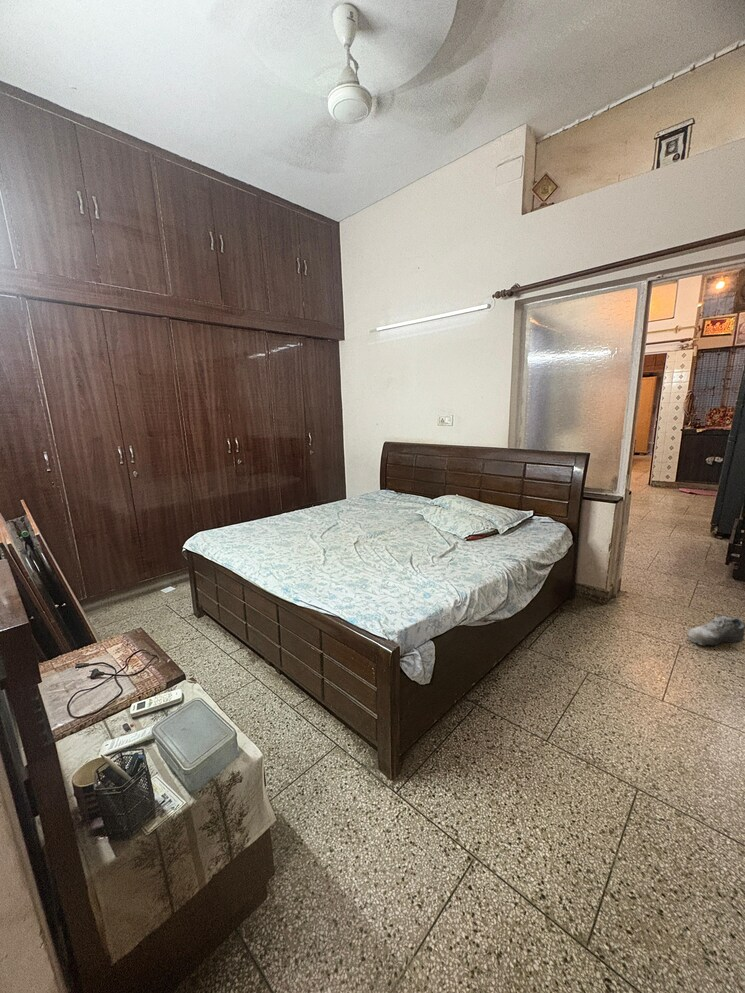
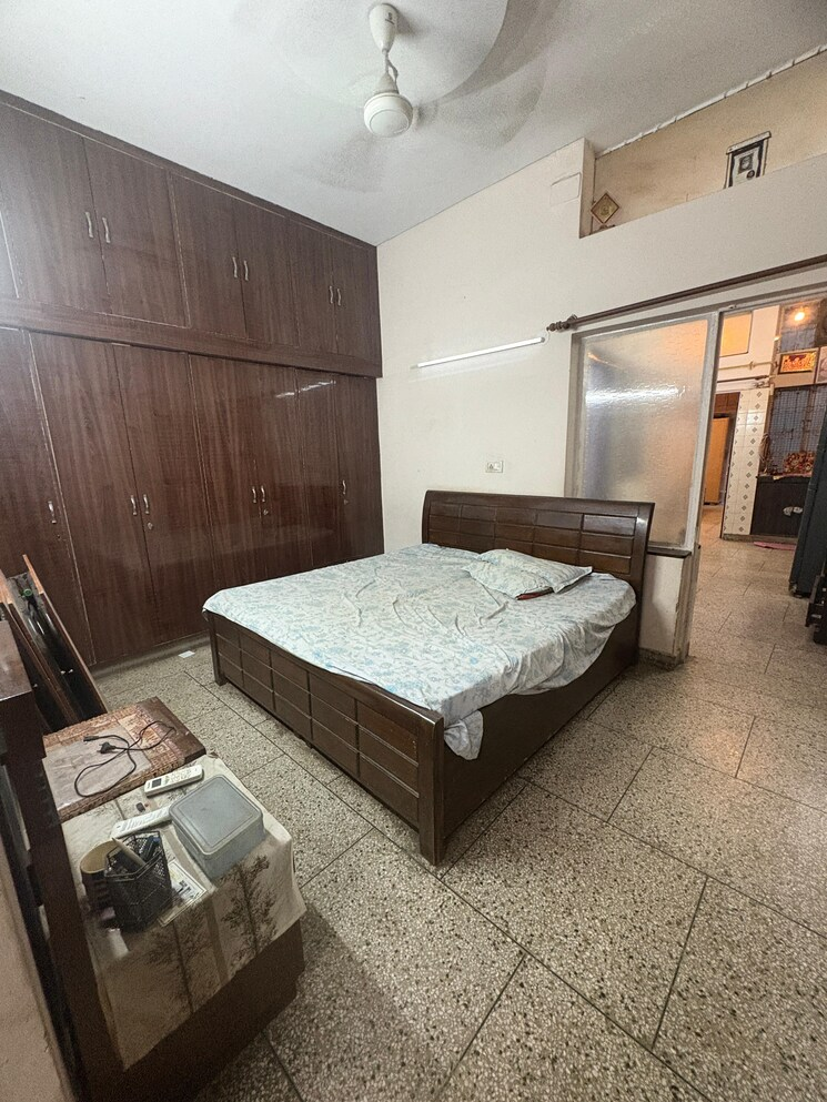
- shoe [686,615,745,647]
